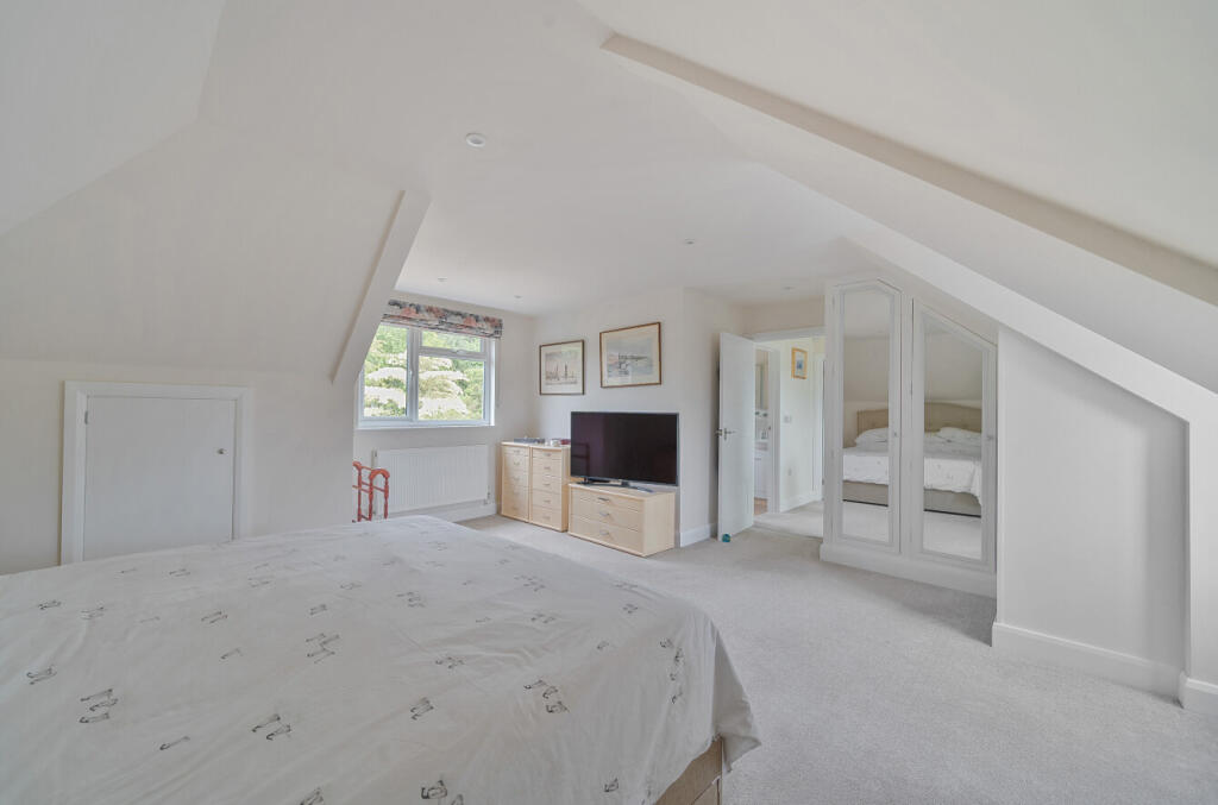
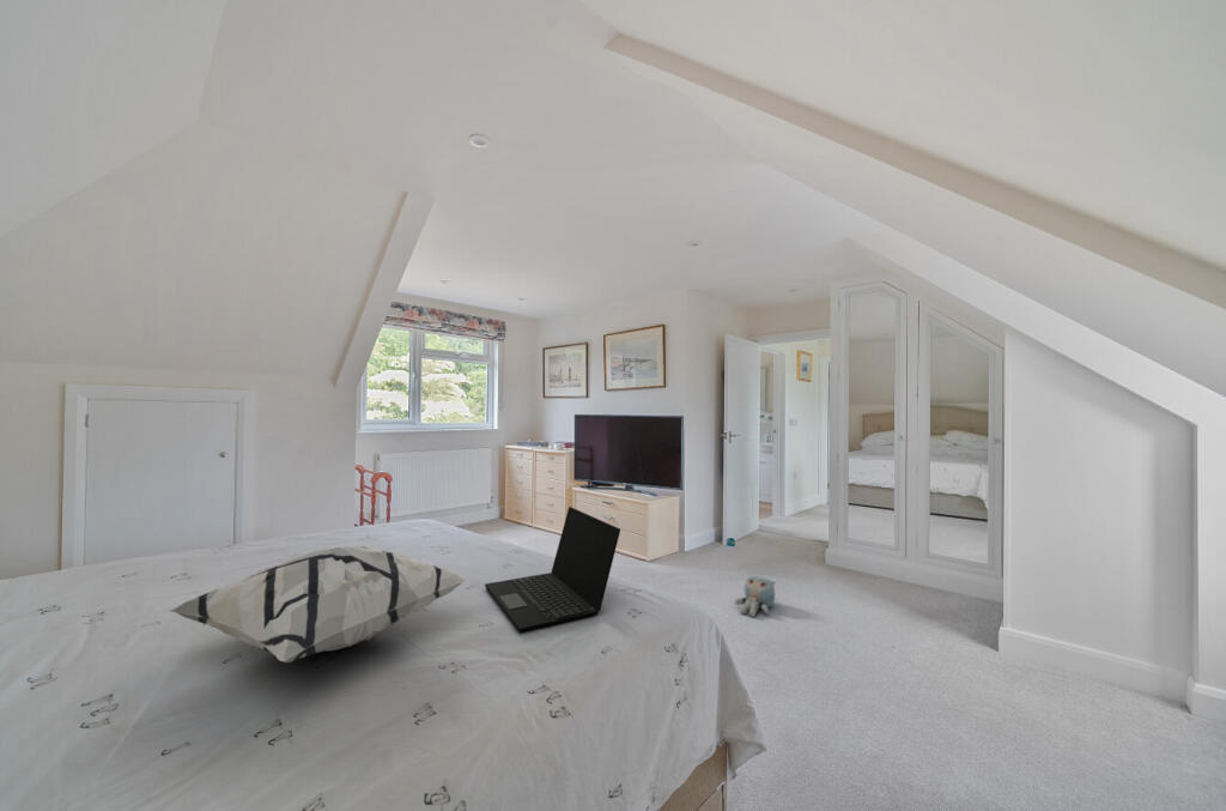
+ plush toy [734,575,777,618]
+ decorative pillow [168,545,467,664]
+ laptop [484,506,621,634]
